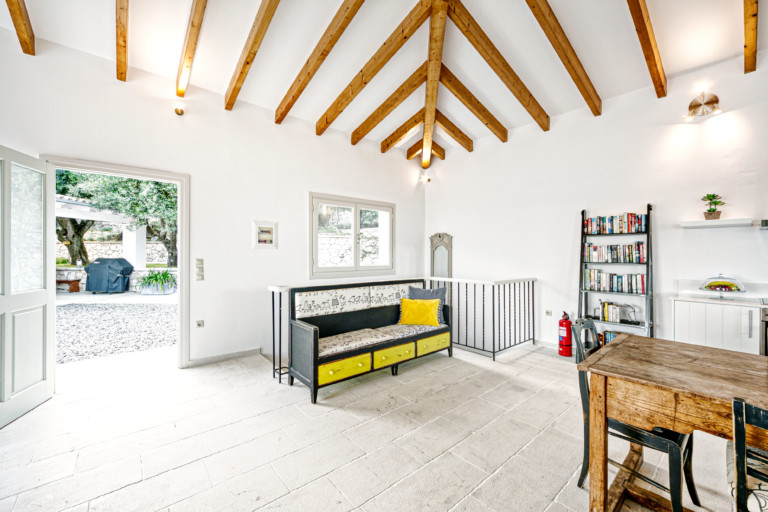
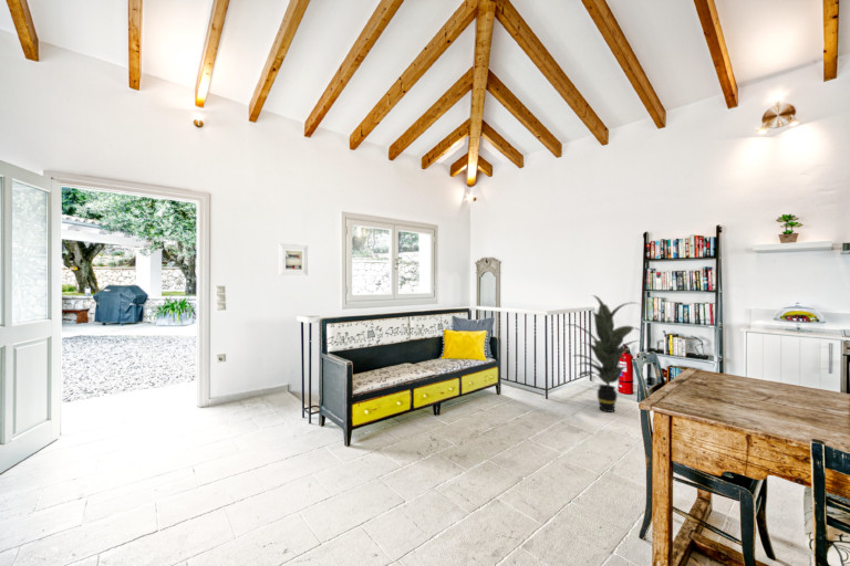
+ indoor plant [564,294,643,413]
